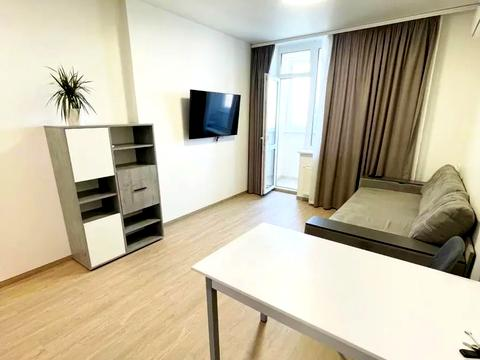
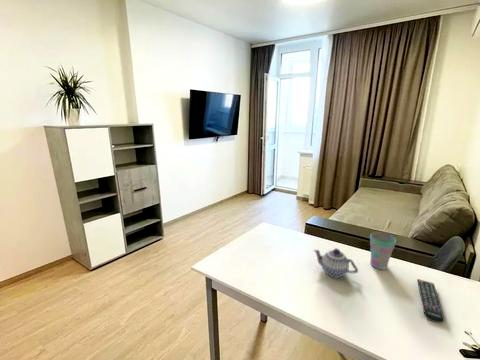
+ remote control [416,278,446,324]
+ teapot [313,247,359,279]
+ cup [369,231,397,271]
